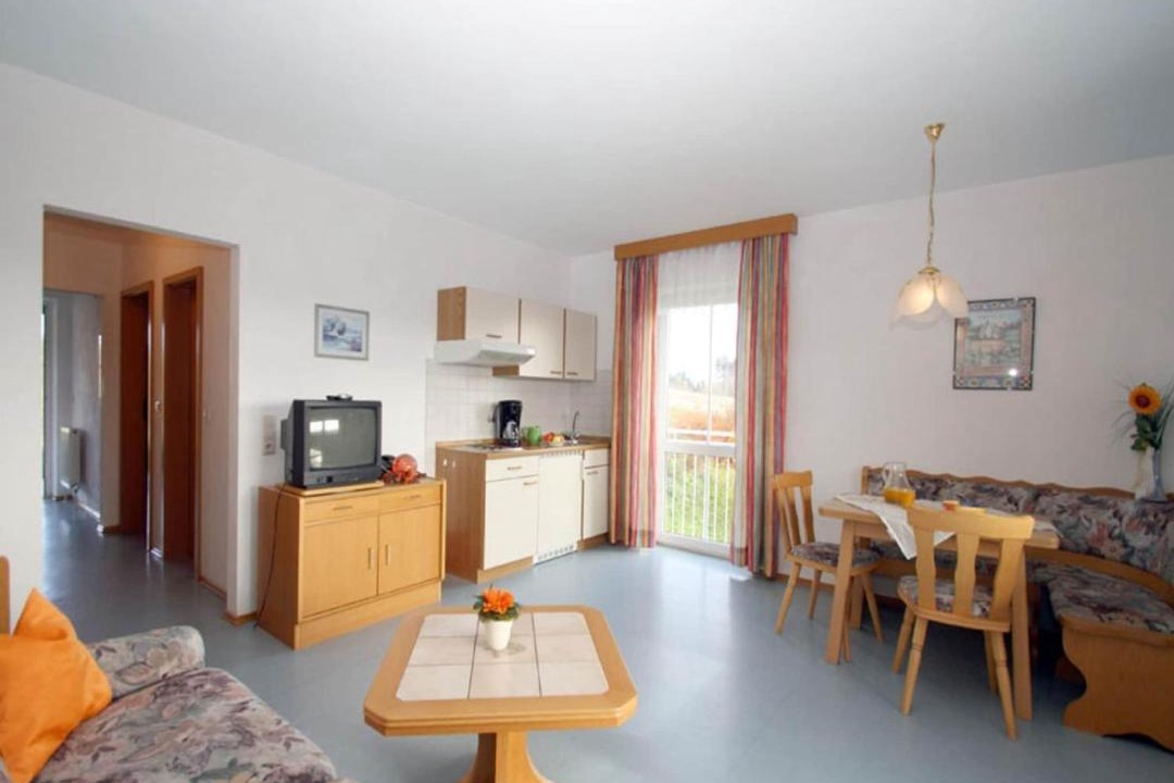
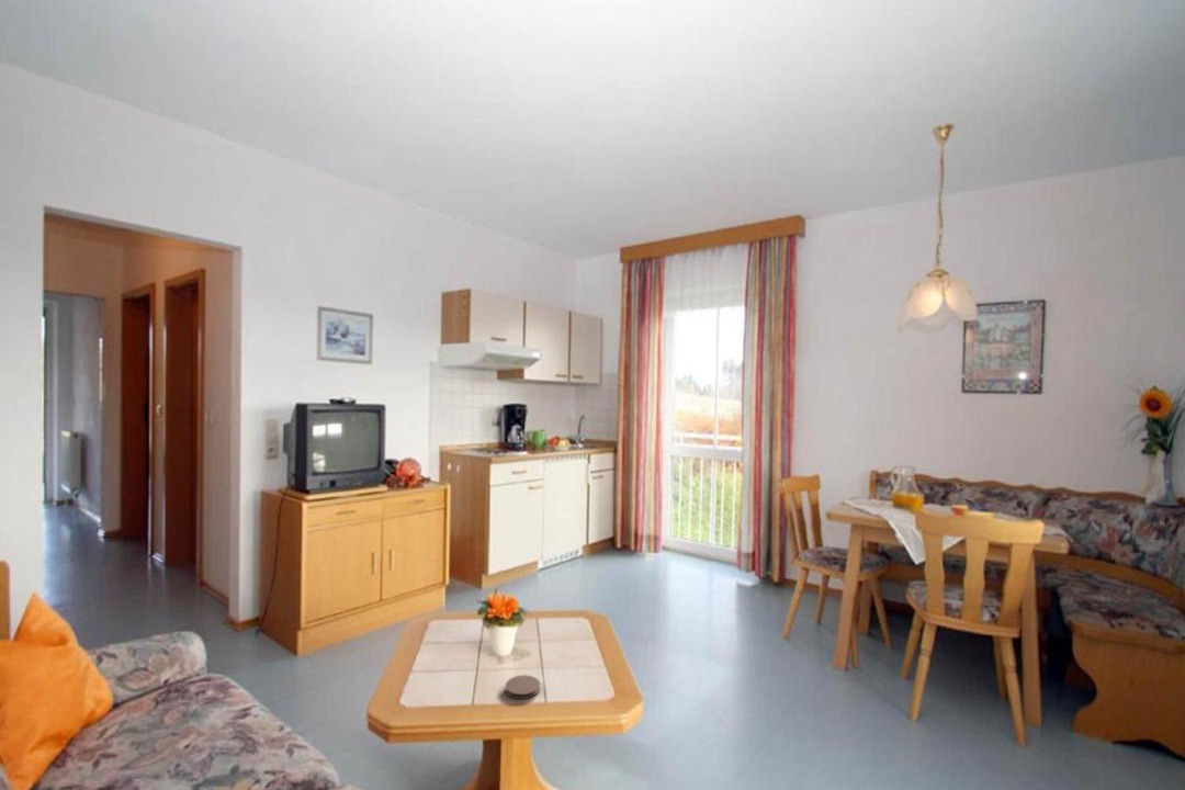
+ coaster [505,674,541,700]
